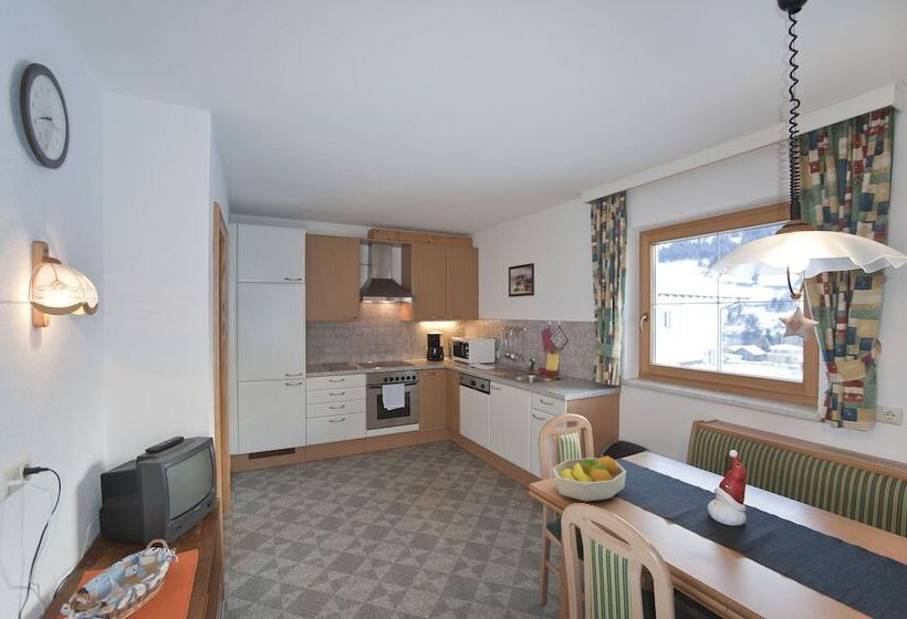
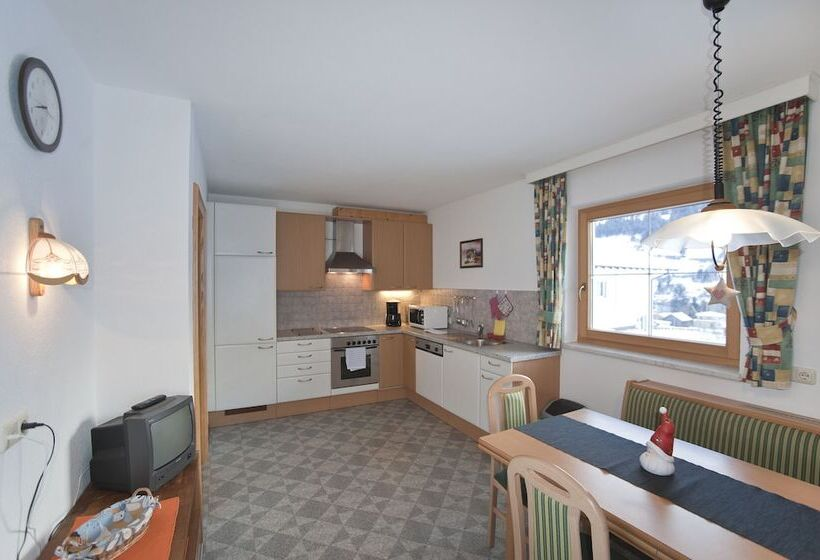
- fruit bowl [551,454,627,503]
